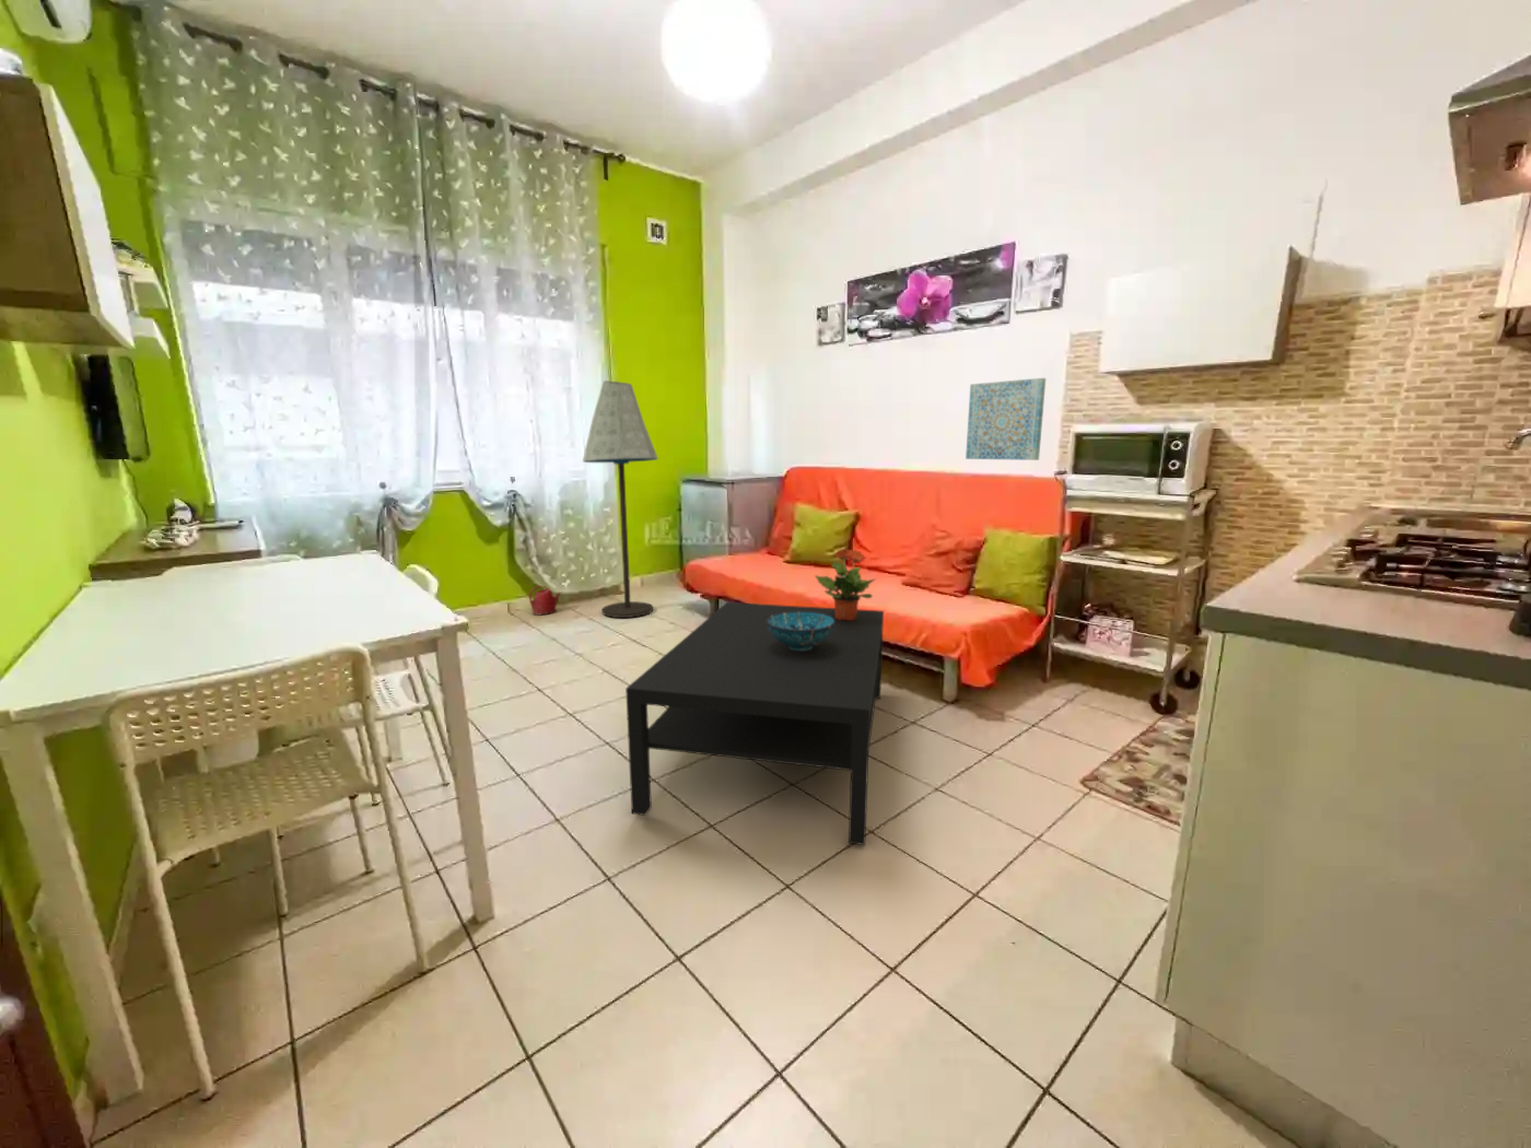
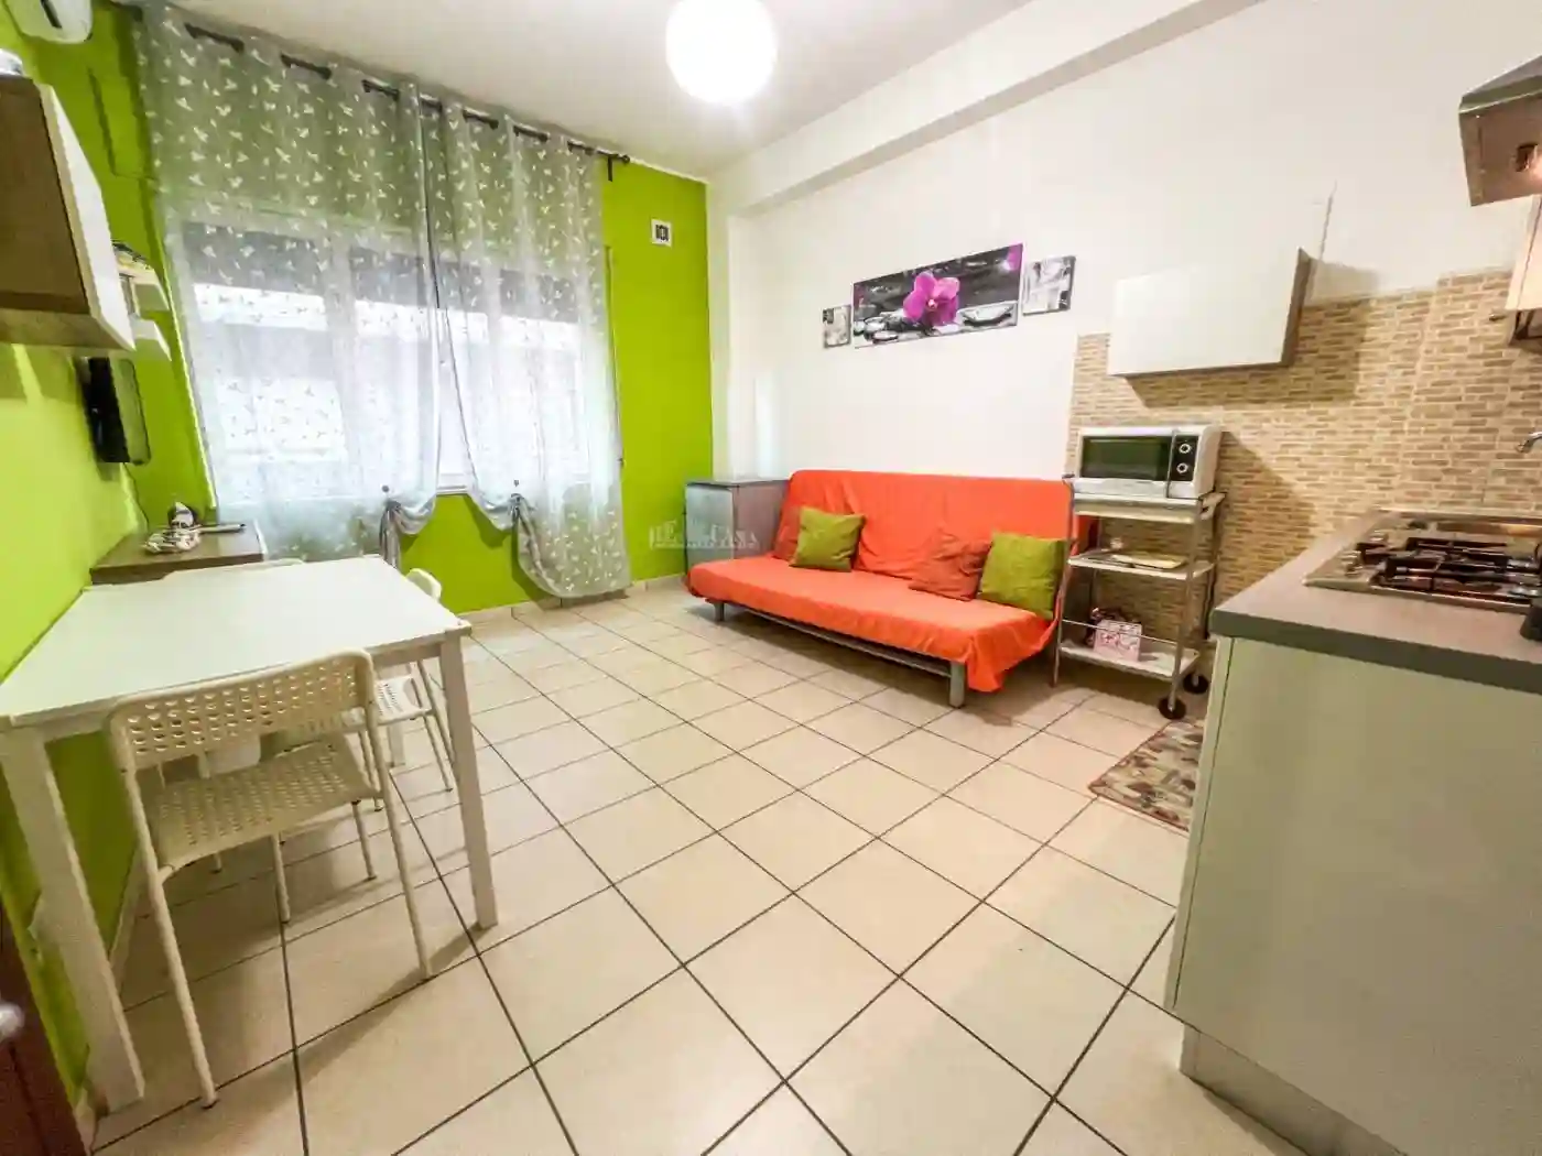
- potted plant [814,547,878,620]
- decorative bowl [767,611,835,650]
- floor lamp [582,381,659,619]
- watering can [528,585,562,616]
- wall art [964,377,1046,462]
- coffee table [624,602,885,847]
